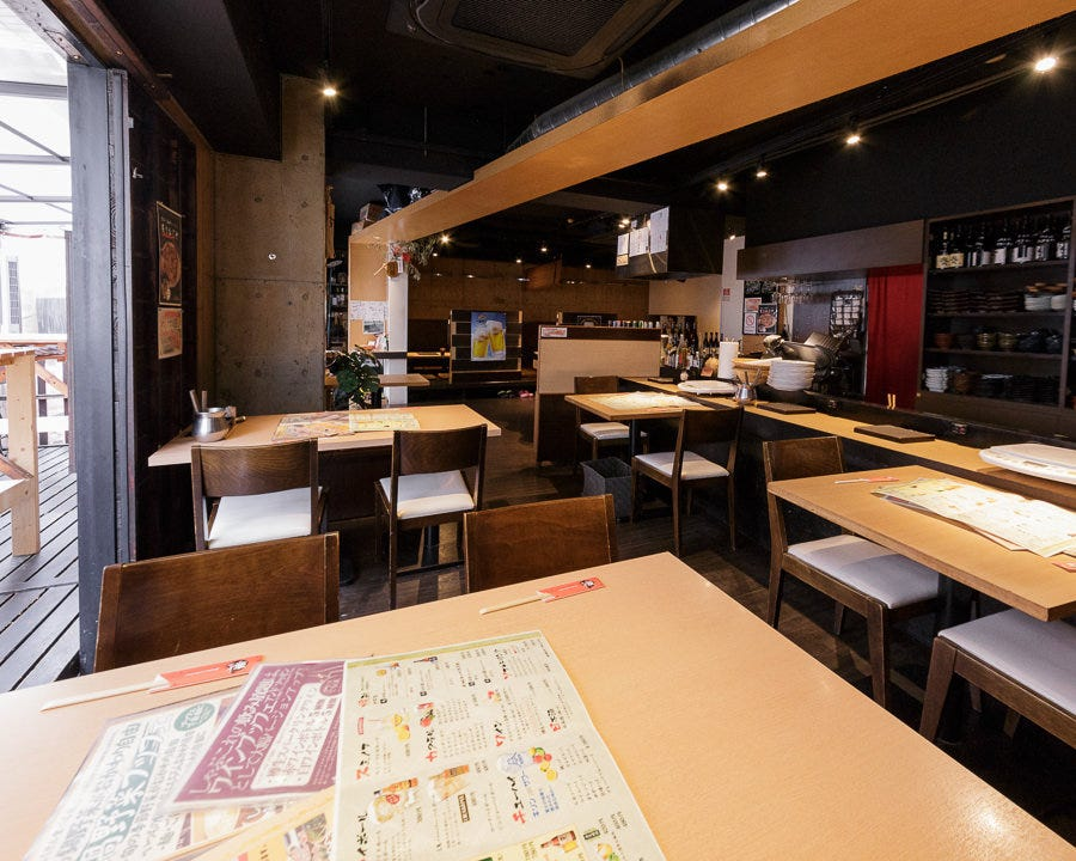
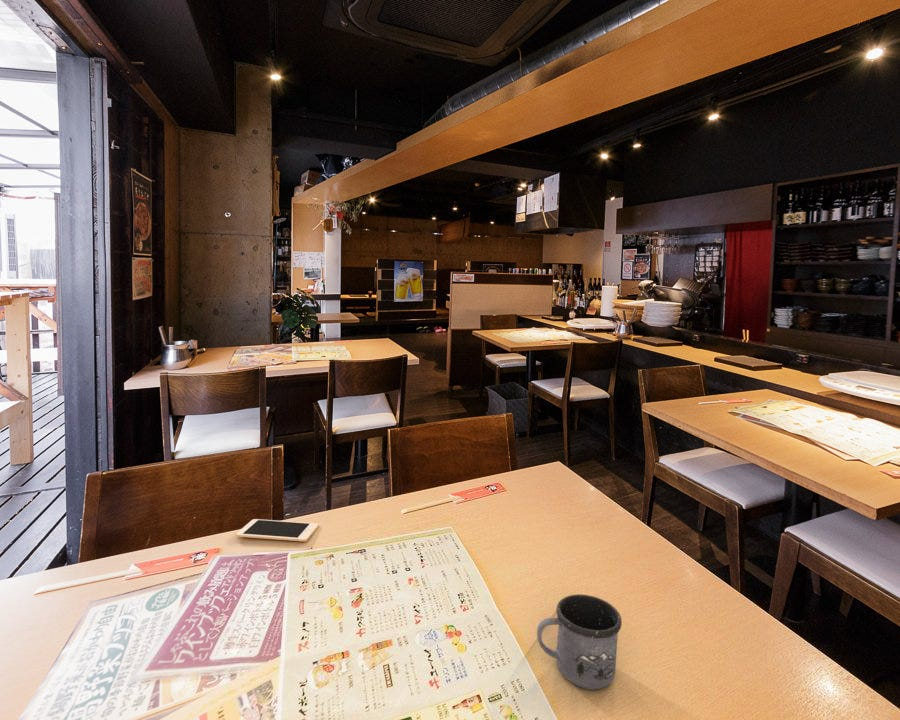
+ mug [536,593,623,691]
+ cell phone [235,518,320,543]
